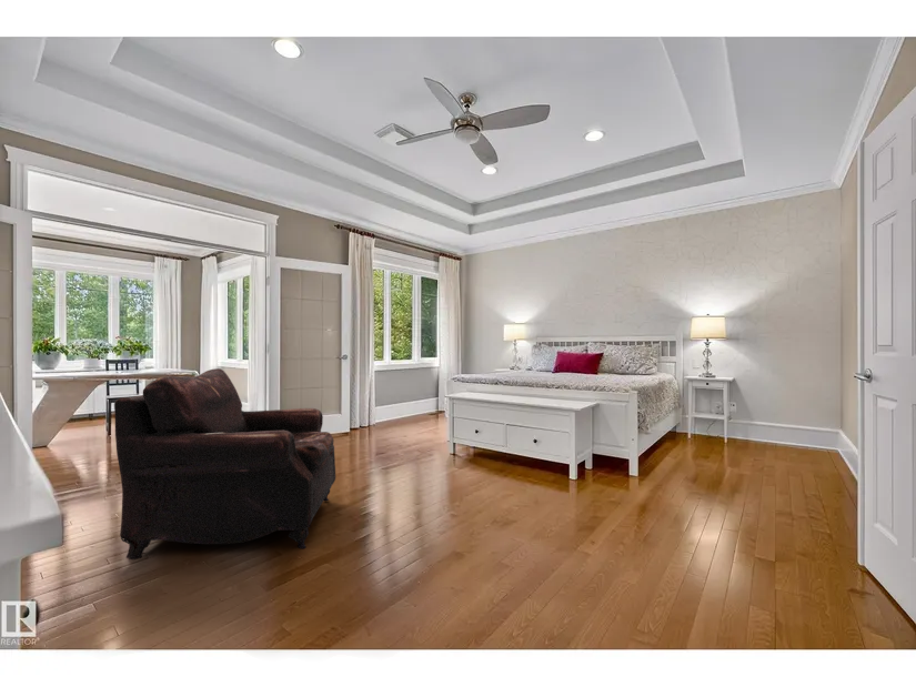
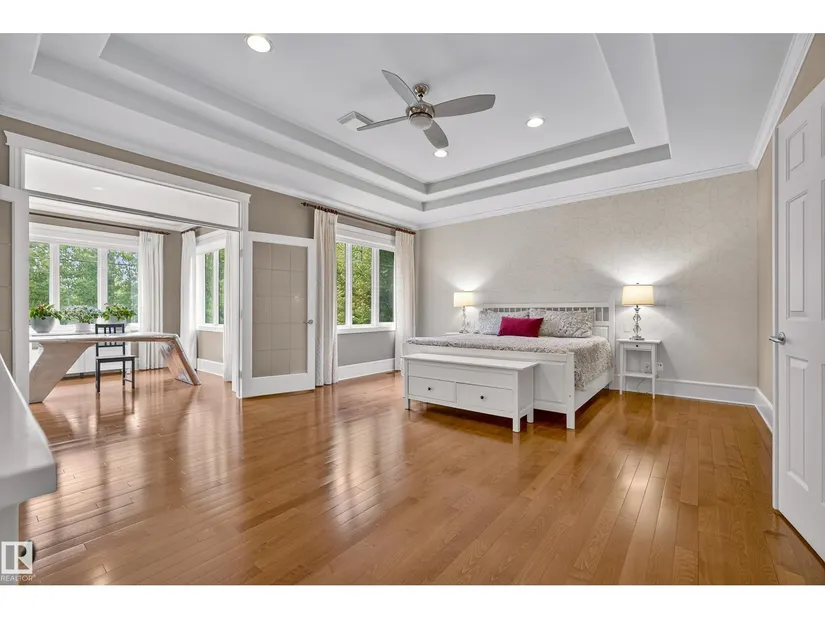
- leather [113,367,336,560]
